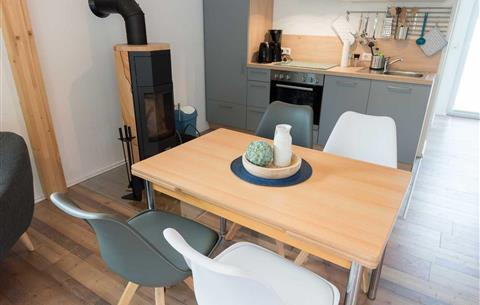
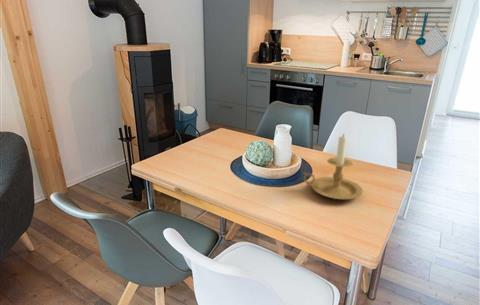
+ candle holder [302,133,364,200]
